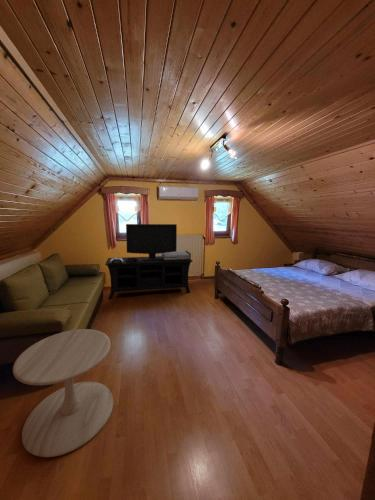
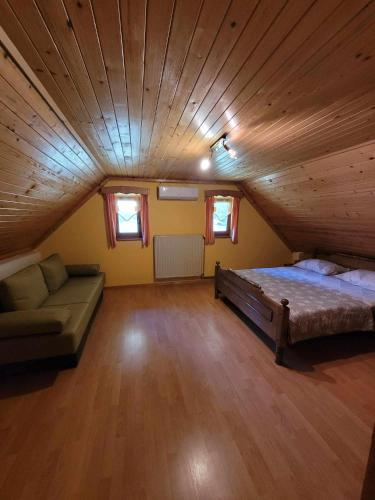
- media console [104,223,194,300]
- side table [12,328,114,458]
